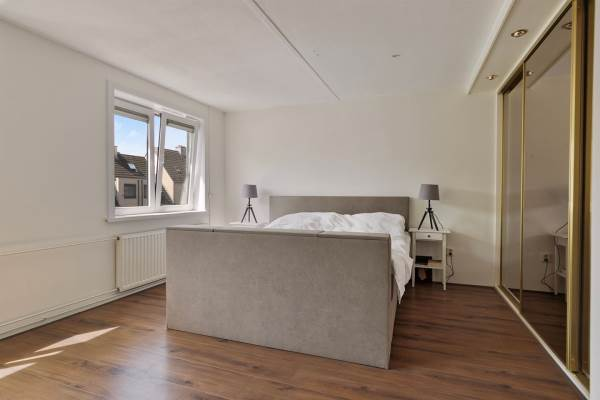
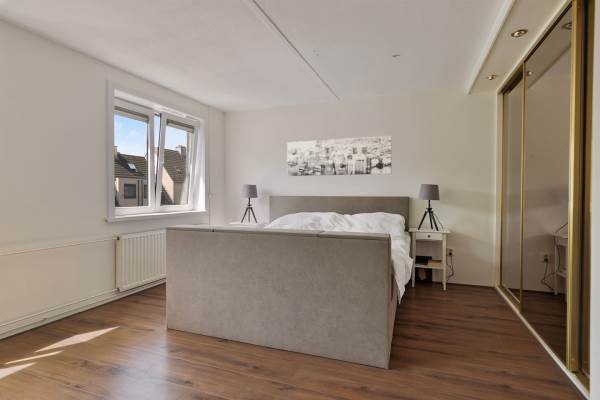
+ wall art [286,135,393,177]
